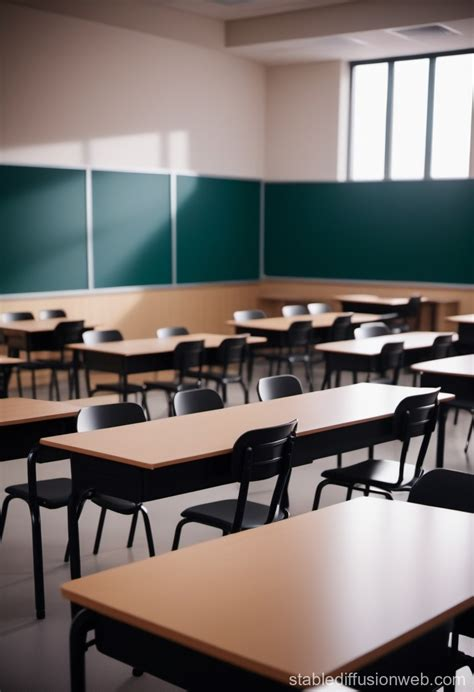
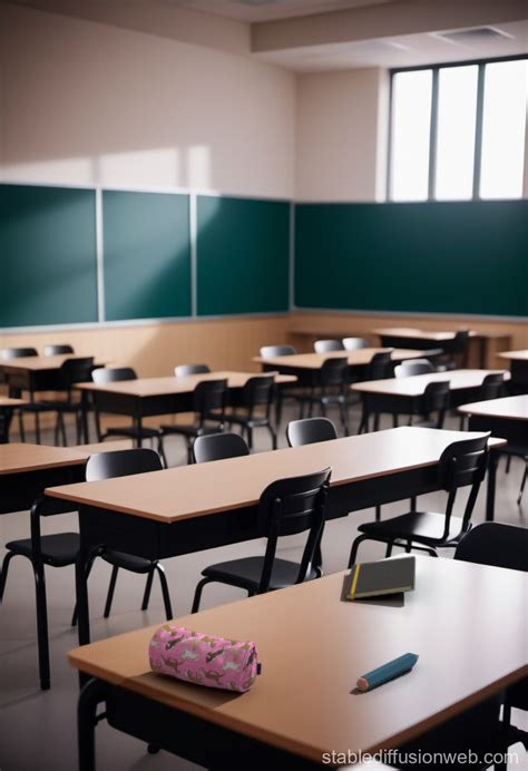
+ pencil case [147,624,263,693]
+ pencil [355,652,420,692]
+ notepad [344,555,417,601]
